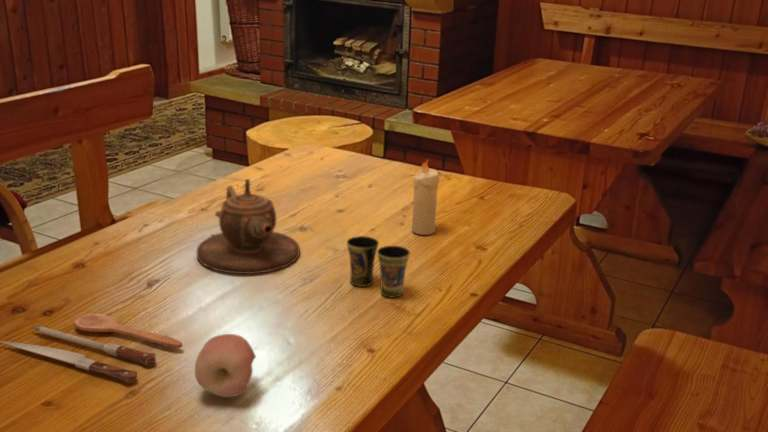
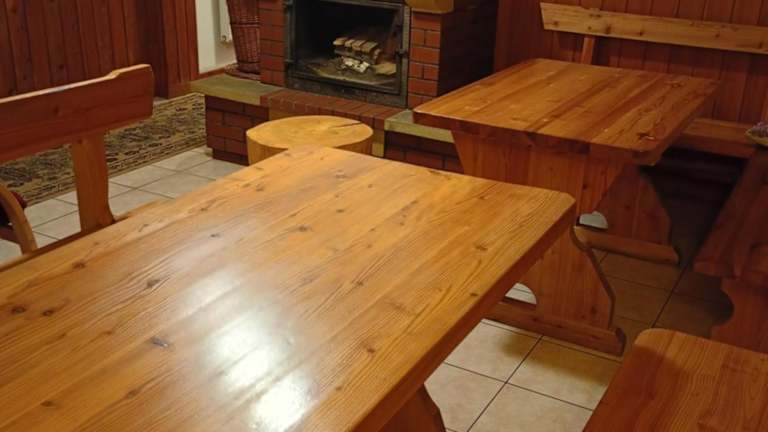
- spoon [0,312,183,384]
- fruit [194,333,257,398]
- cup [346,235,411,298]
- candle [411,158,440,236]
- teapot [195,178,301,275]
